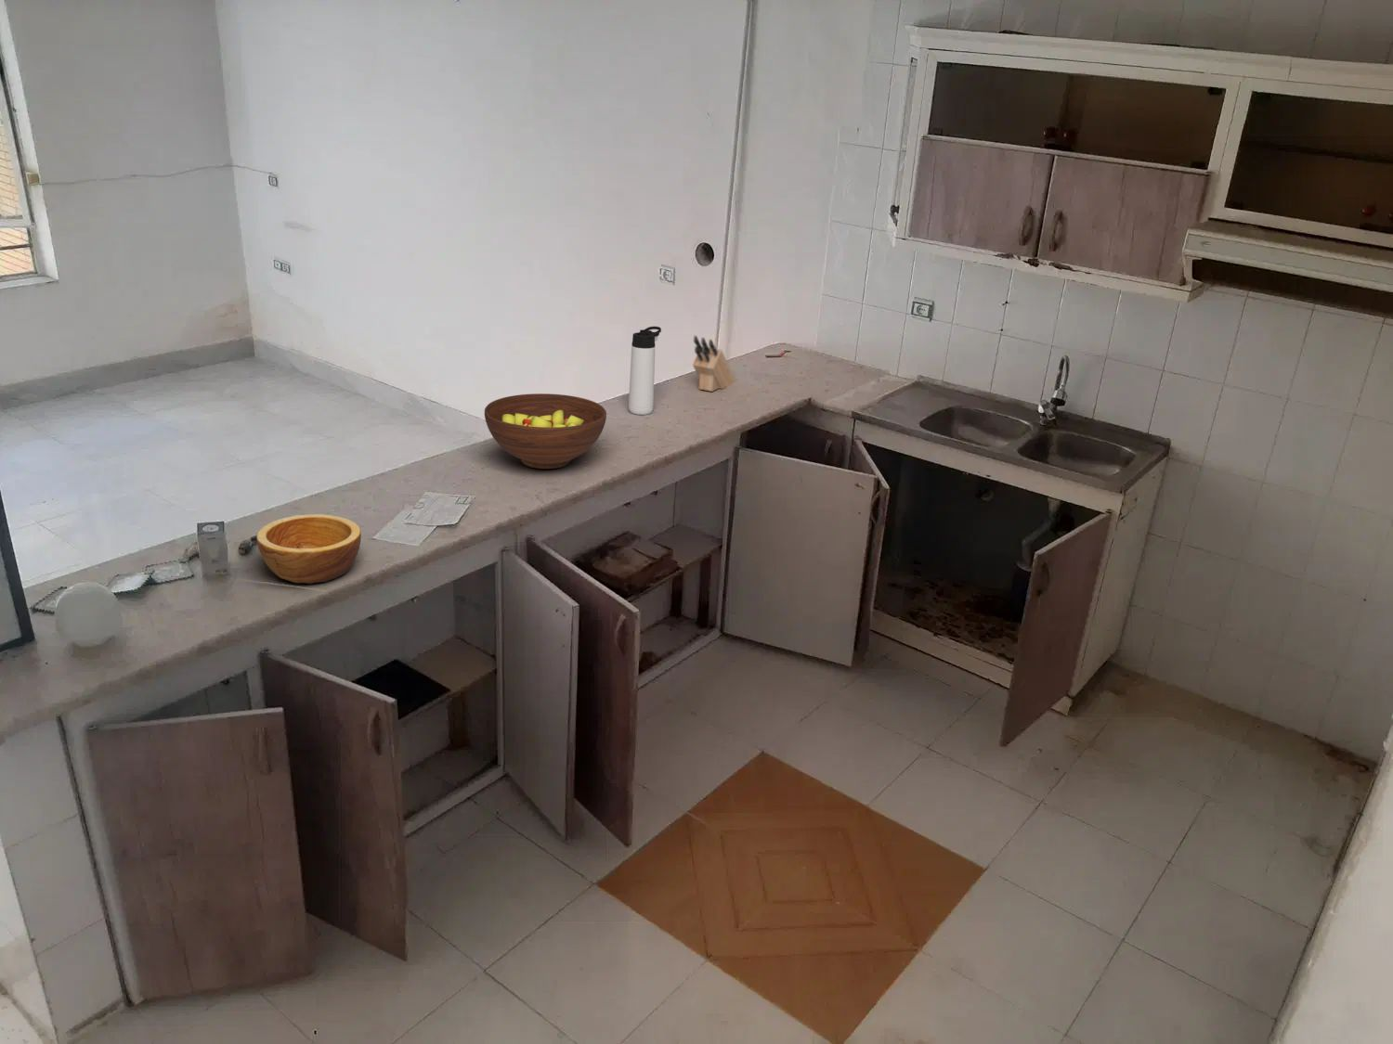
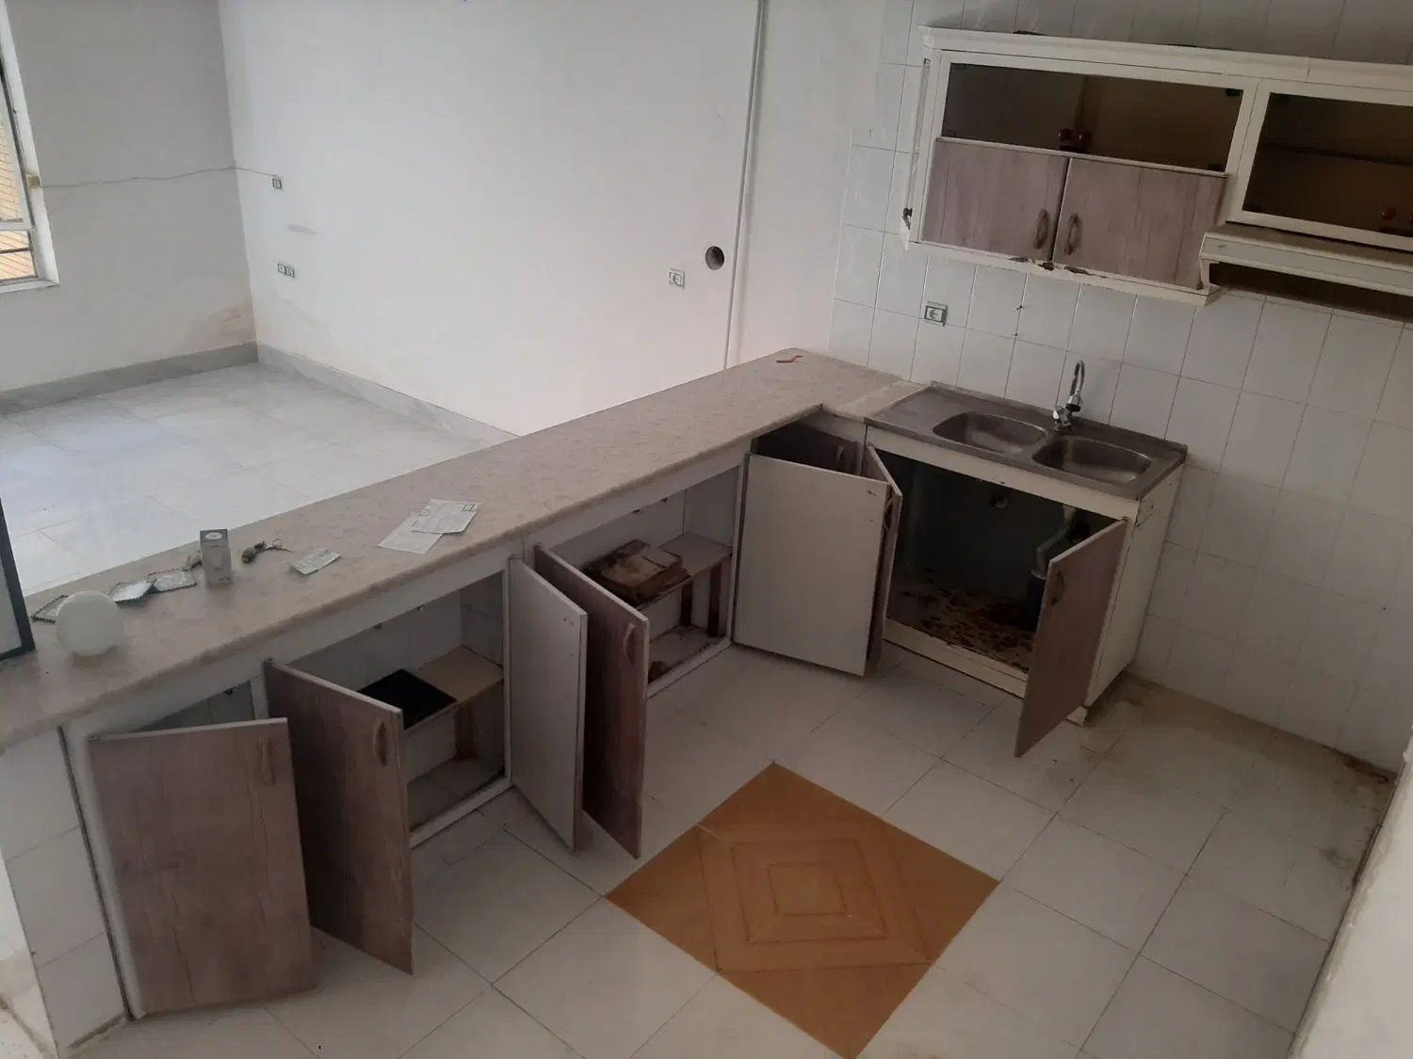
- fruit bowl [484,393,608,469]
- bowl [256,513,362,585]
- thermos bottle [627,326,662,416]
- knife block [692,334,737,393]
